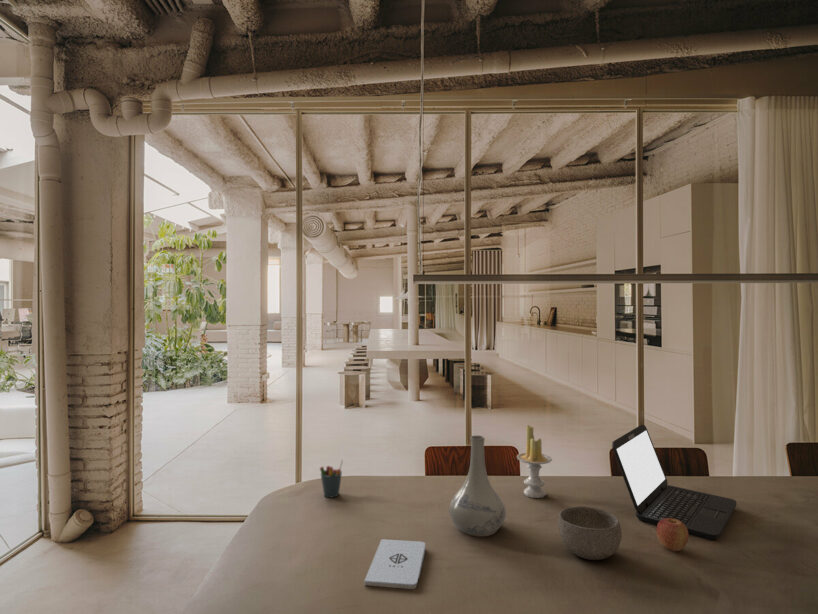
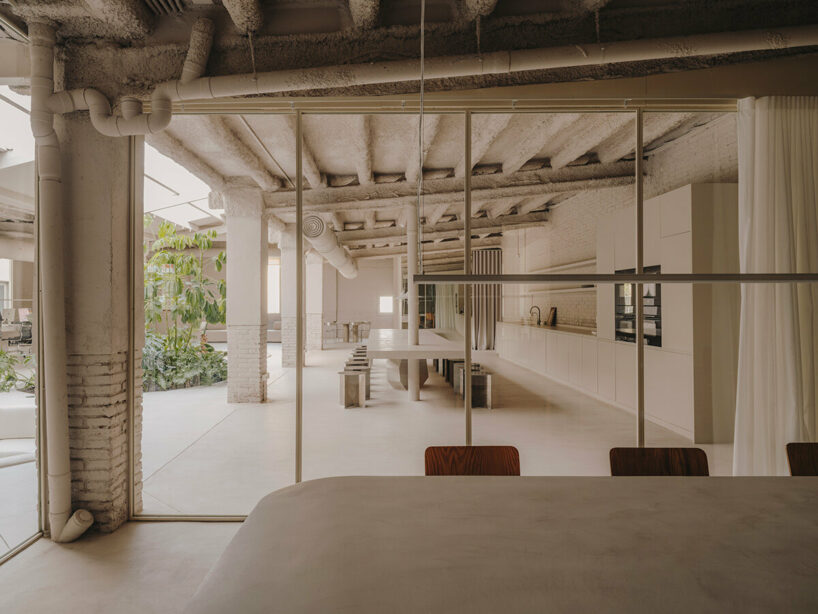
- vase [448,435,507,537]
- apple [656,518,689,552]
- laptop [611,424,737,541]
- pen holder [319,459,344,499]
- bowl [557,505,623,561]
- candle [516,424,553,499]
- notepad [363,538,426,590]
